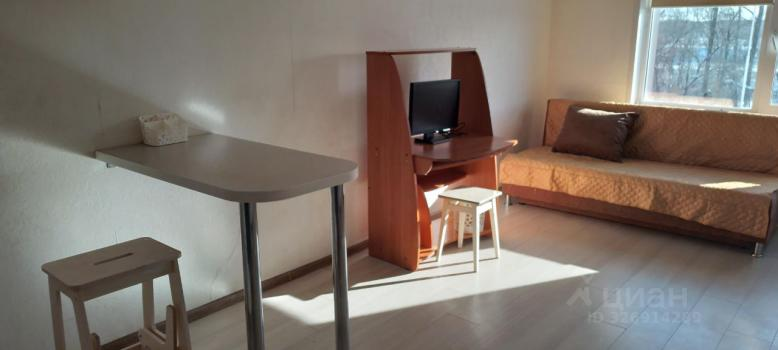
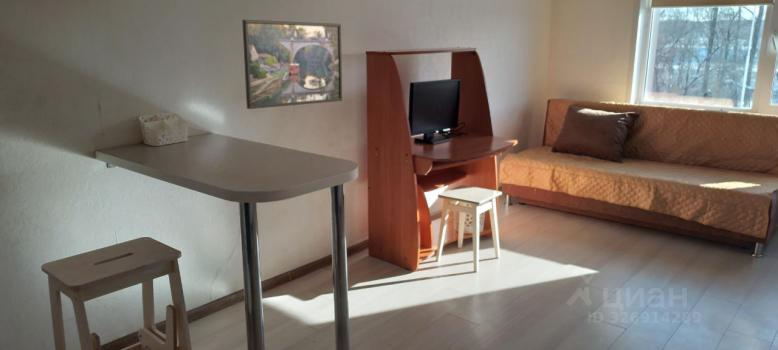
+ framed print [241,19,343,110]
